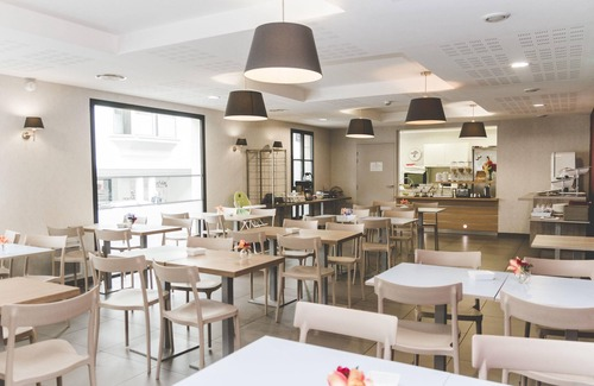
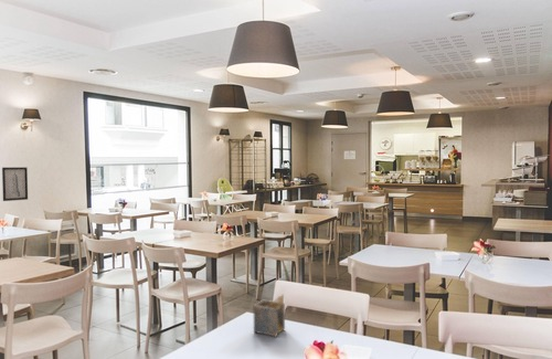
+ napkin holder [253,293,286,338]
+ wall art [1,166,29,202]
